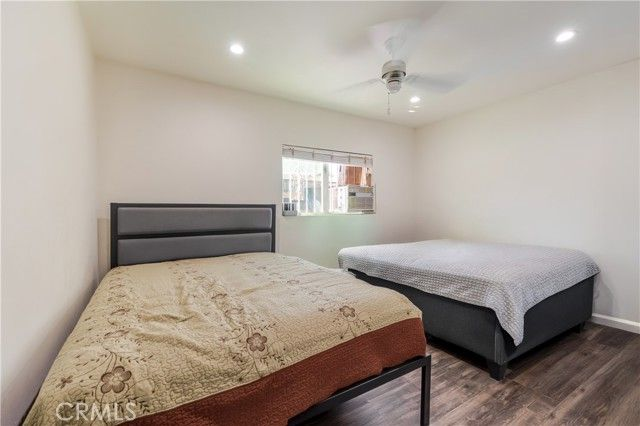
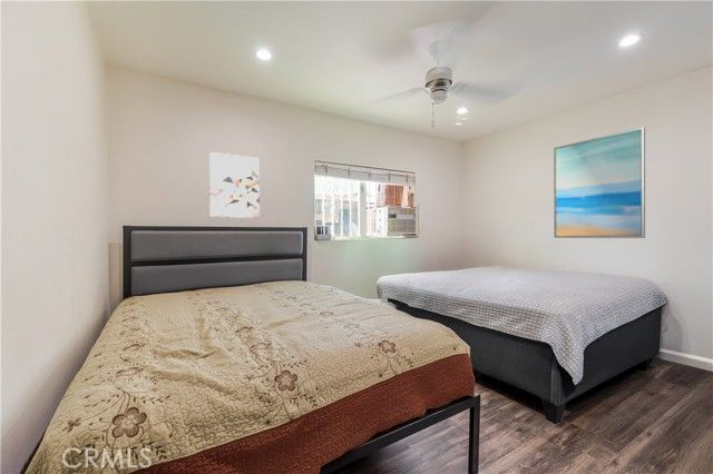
+ wall art [553,126,646,239]
+ wall art [208,151,261,219]
